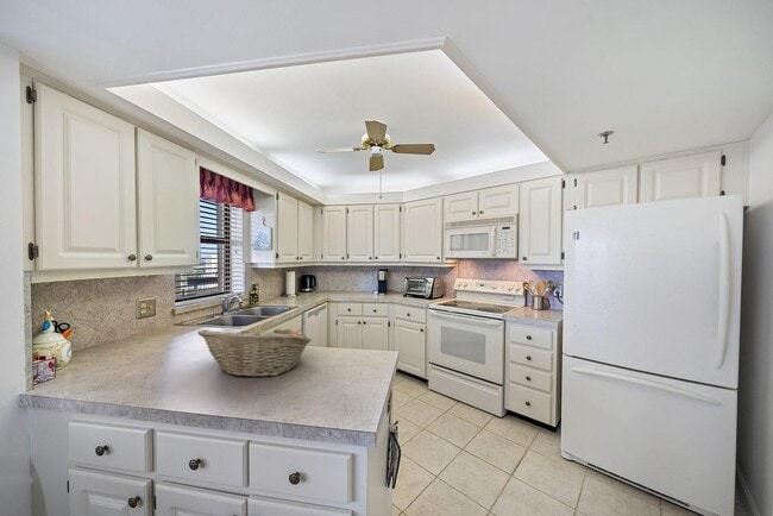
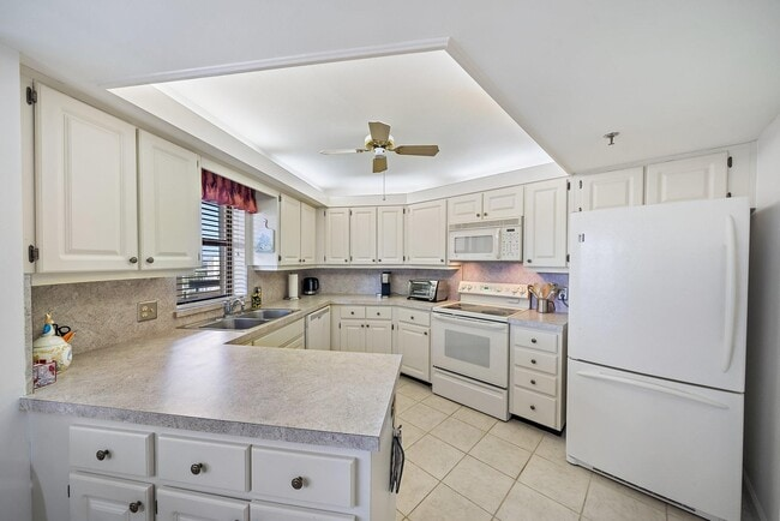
- fruit basket [197,325,313,378]
